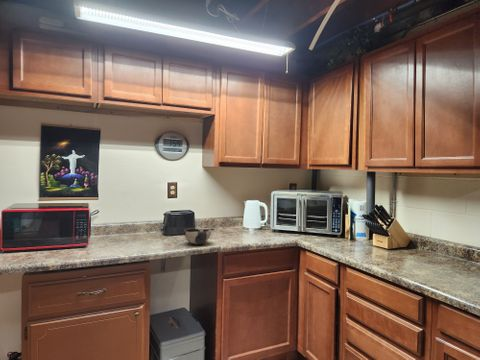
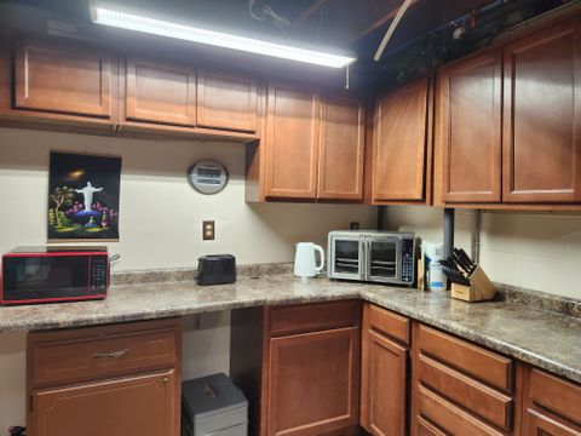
- bowl [183,228,212,246]
